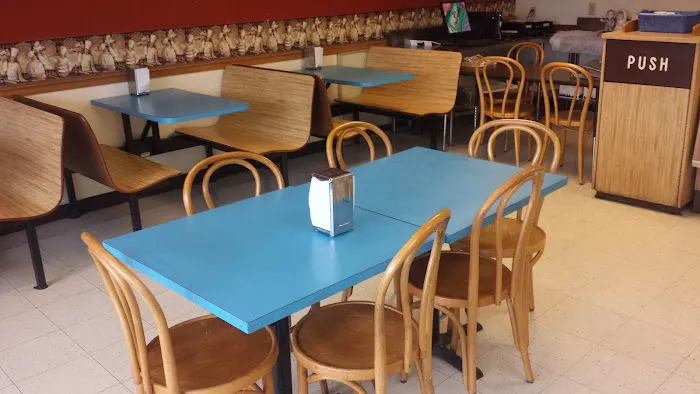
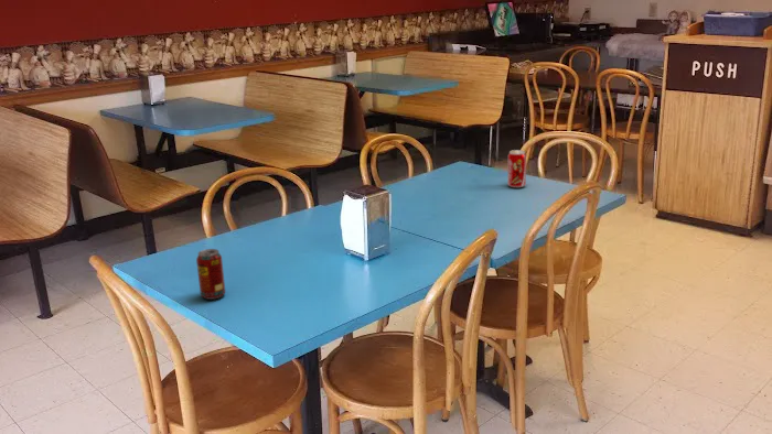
+ beverage can [506,149,527,188]
+ beverage can [195,248,226,301]
